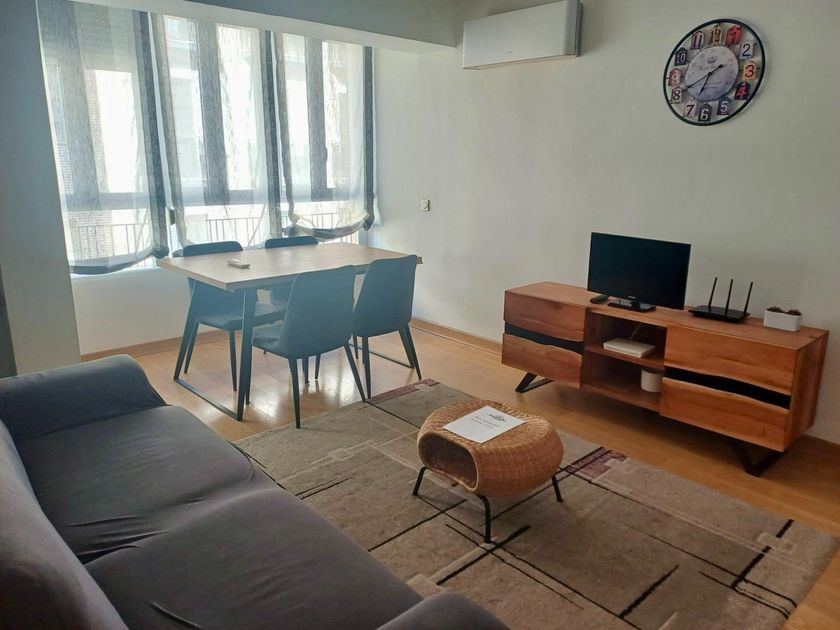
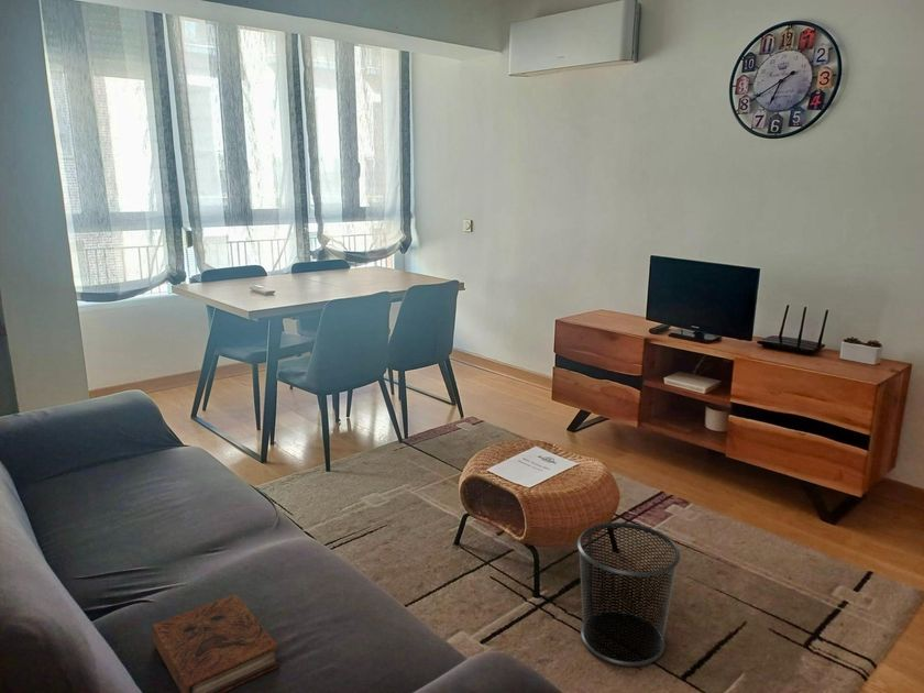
+ book [152,593,280,693]
+ waste bin [576,521,681,668]
